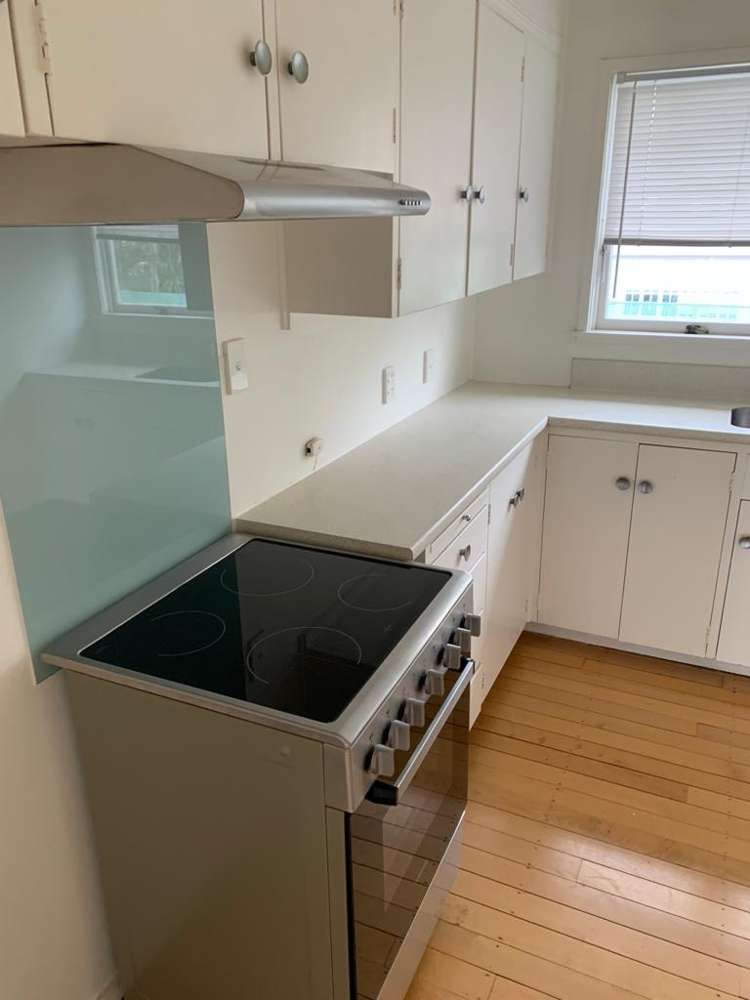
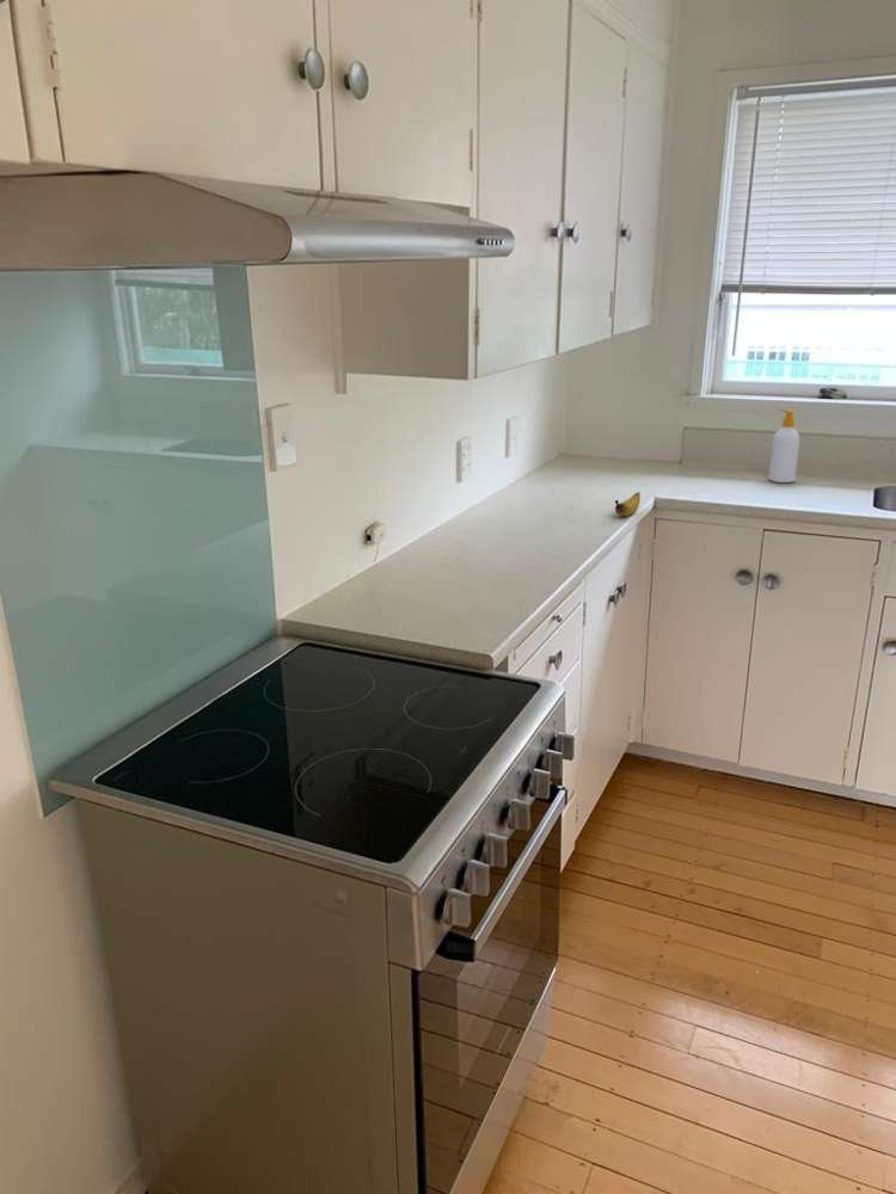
+ banana [614,491,642,517]
+ soap bottle [767,408,802,484]
